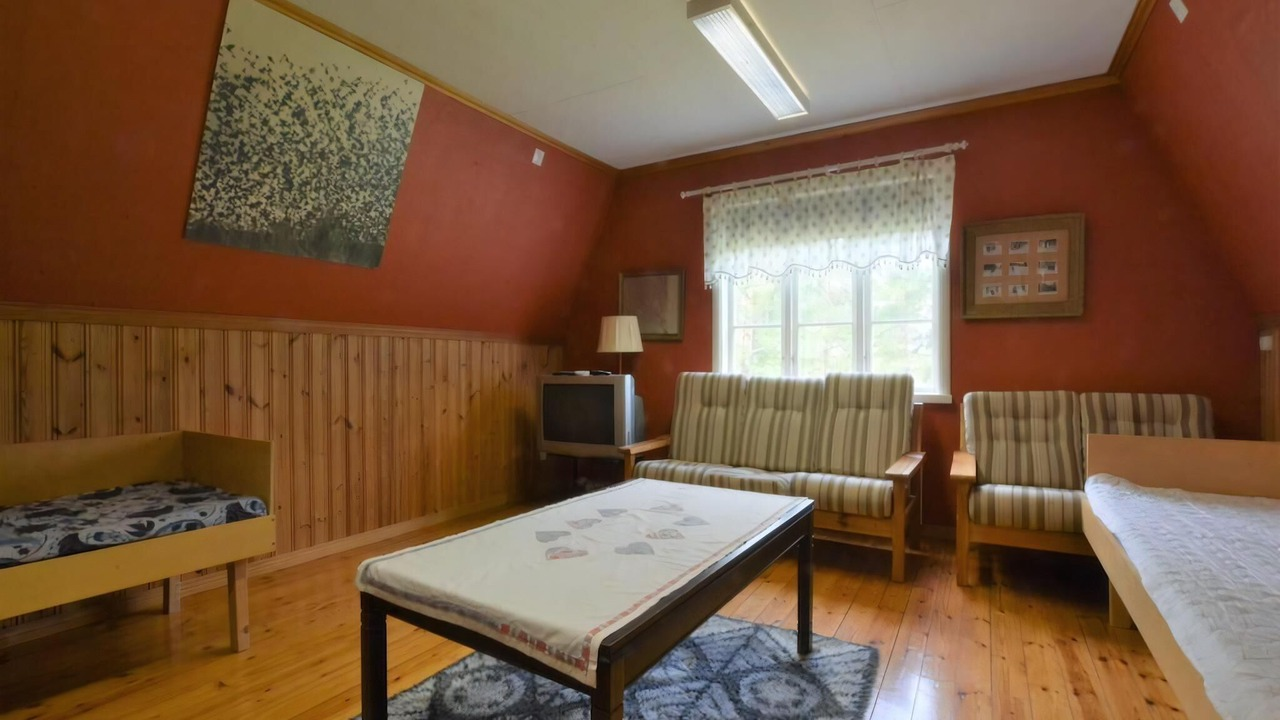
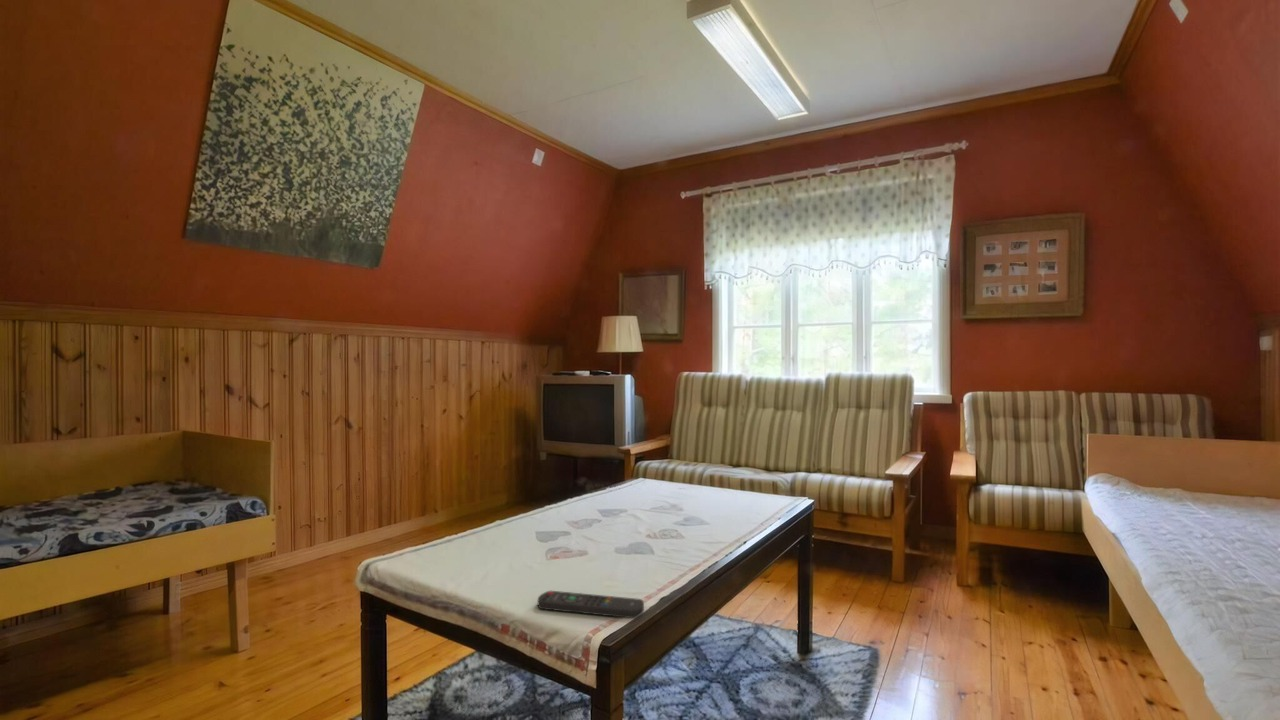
+ remote control [537,590,645,619]
